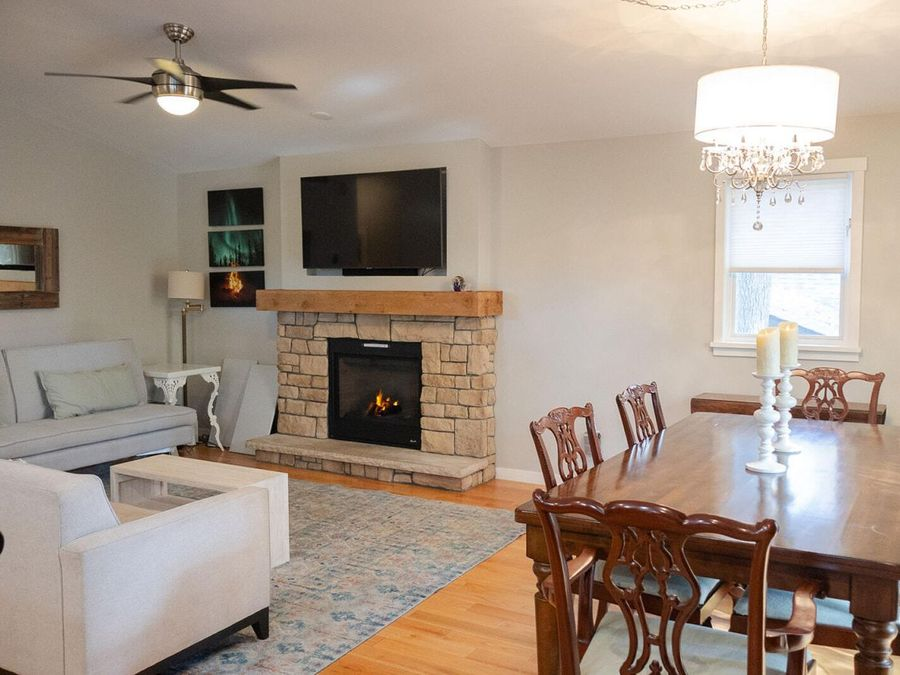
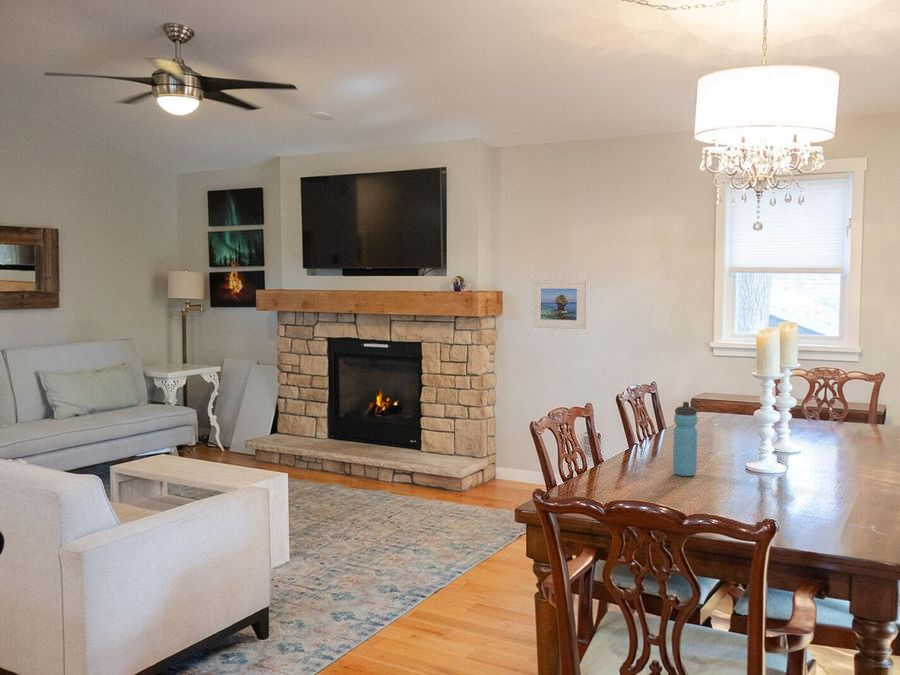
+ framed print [532,279,587,330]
+ water bottle [672,401,698,477]
